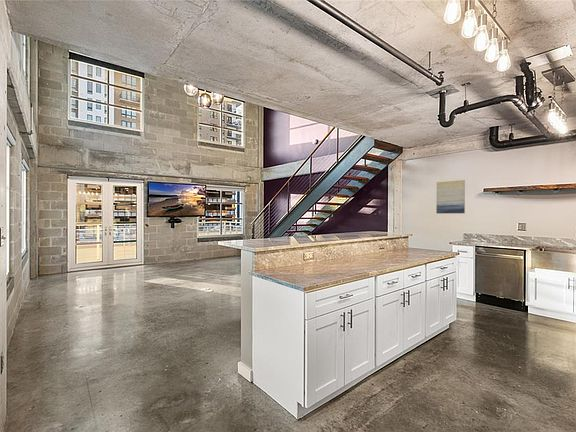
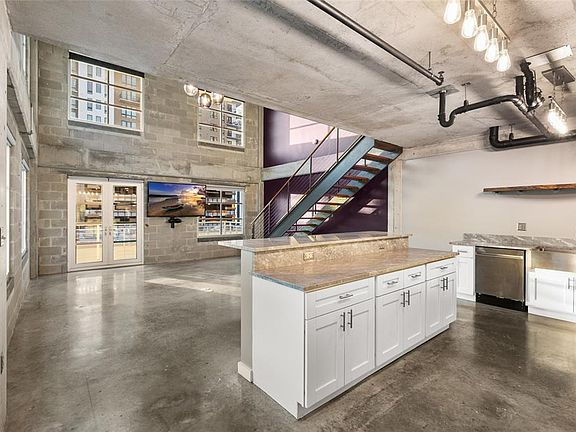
- wall art [436,179,466,214]
